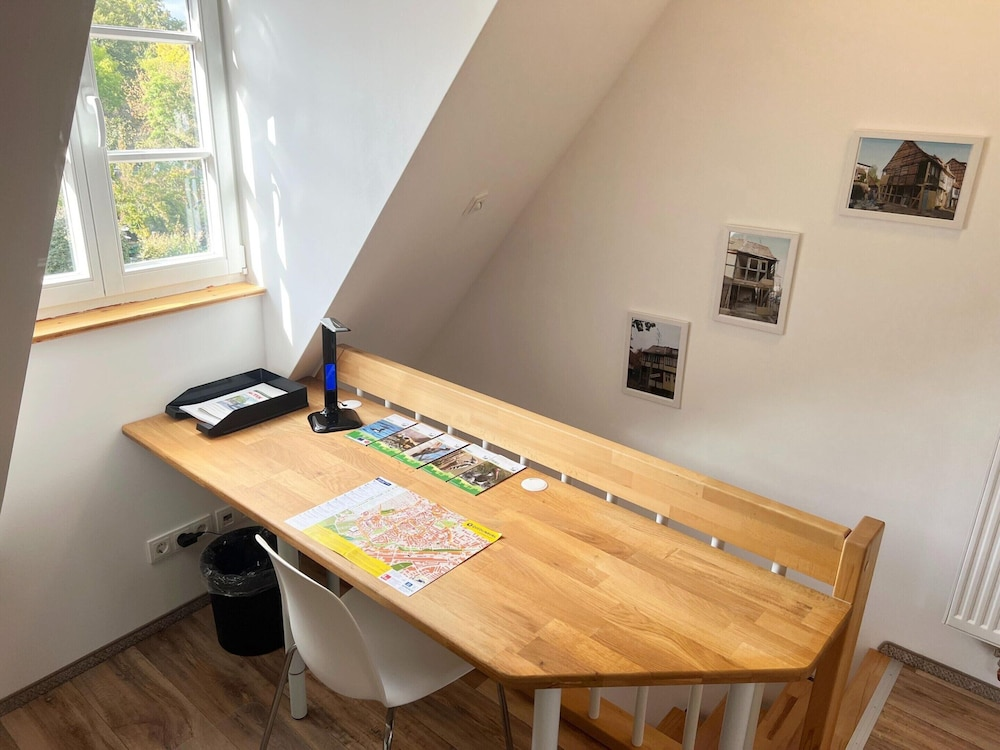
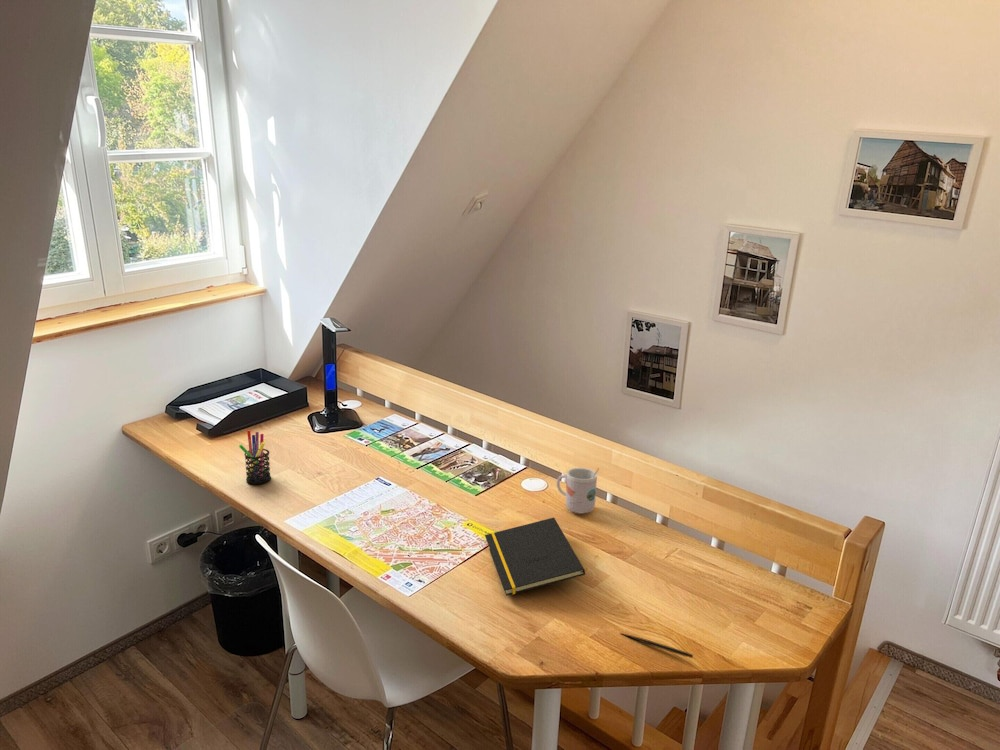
+ pen [619,632,694,659]
+ pen holder [238,429,272,485]
+ mug [556,467,600,514]
+ notepad [484,517,586,597]
